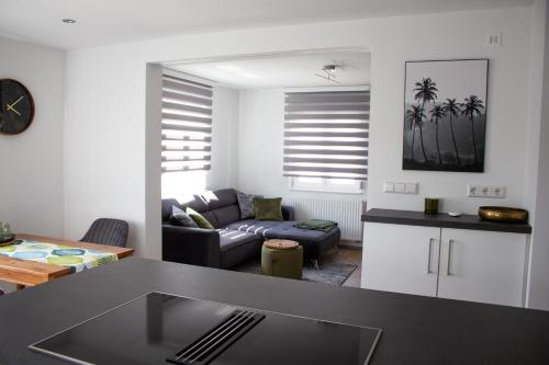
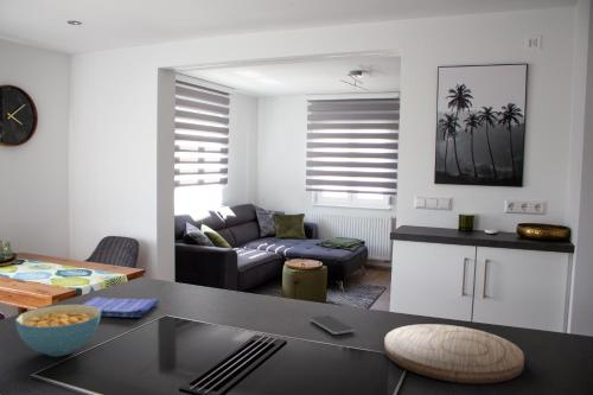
+ smartphone [310,314,355,336]
+ dish towel [82,295,160,319]
+ cereal bowl [14,304,102,357]
+ cutting board [383,323,525,384]
